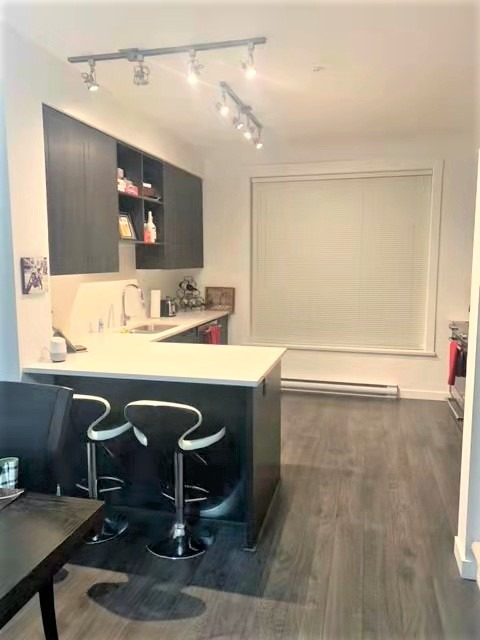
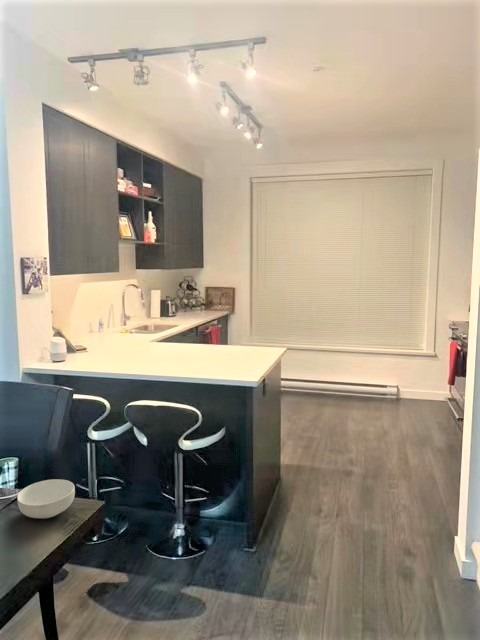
+ cereal bowl [16,478,76,520]
